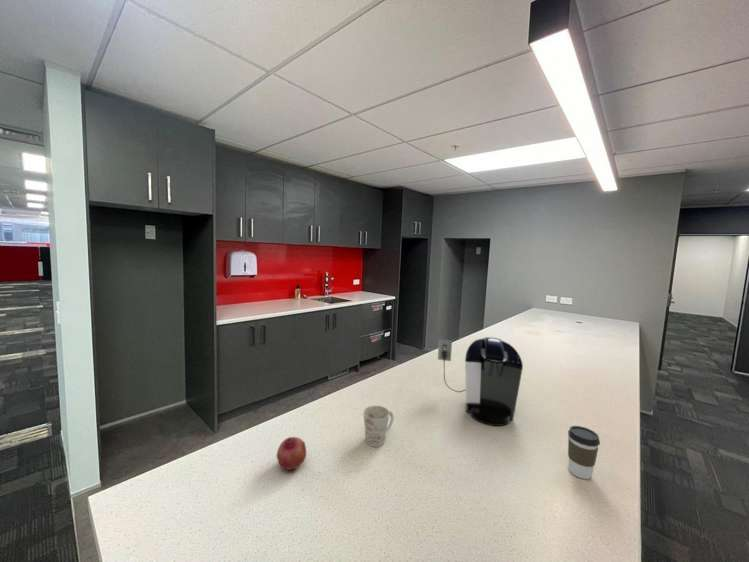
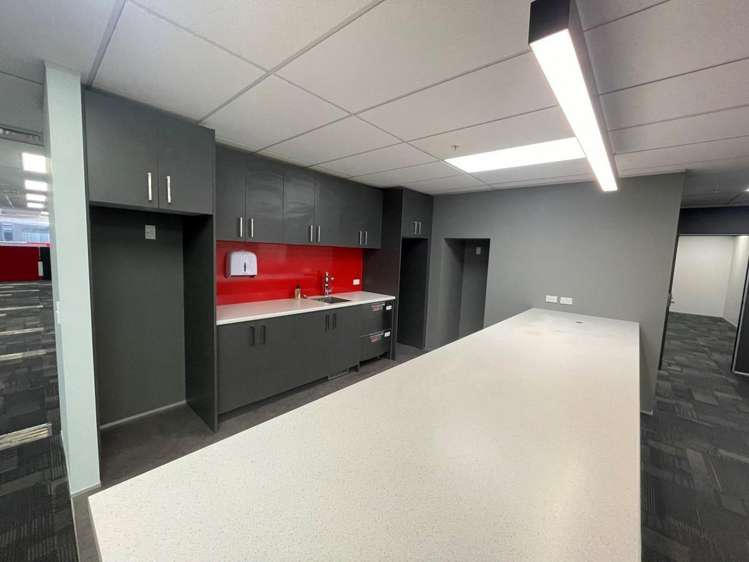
- coffee maker [437,336,524,427]
- coffee cup [567,425,601,480]
- fruit [276,436,307,471]
- mug [362,405,394,448]
